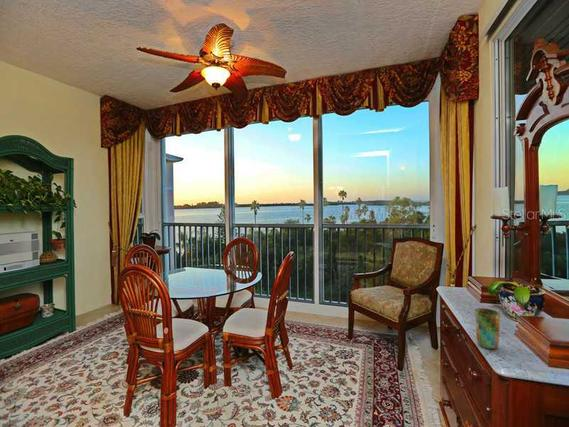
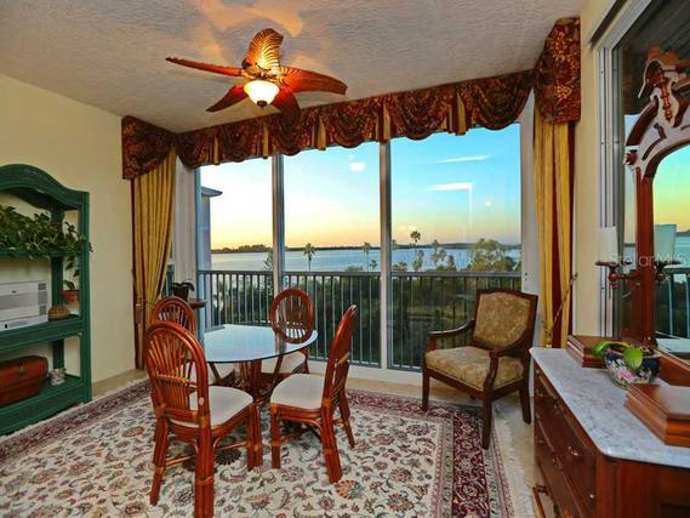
- cup [474,307,501,350]
